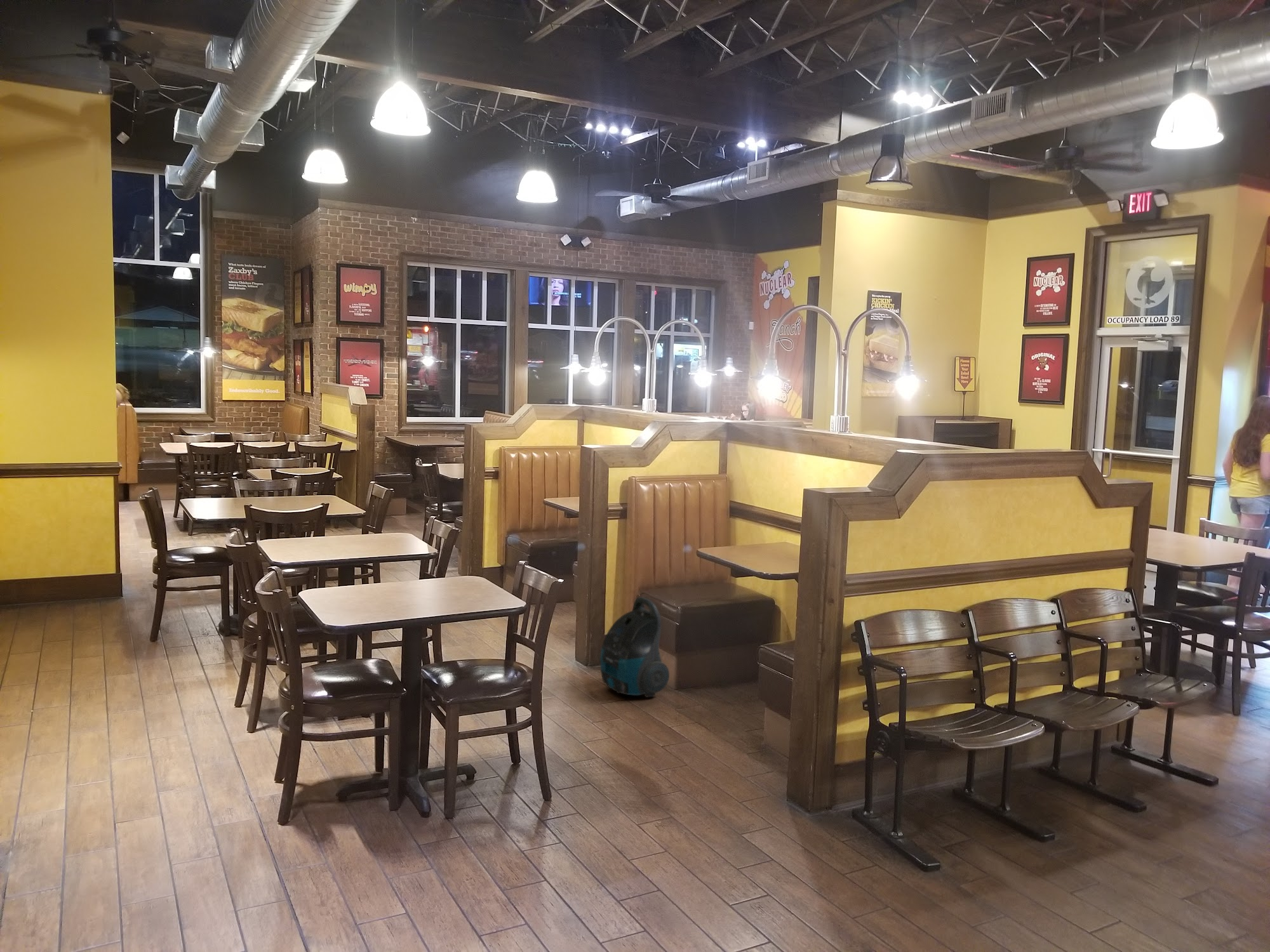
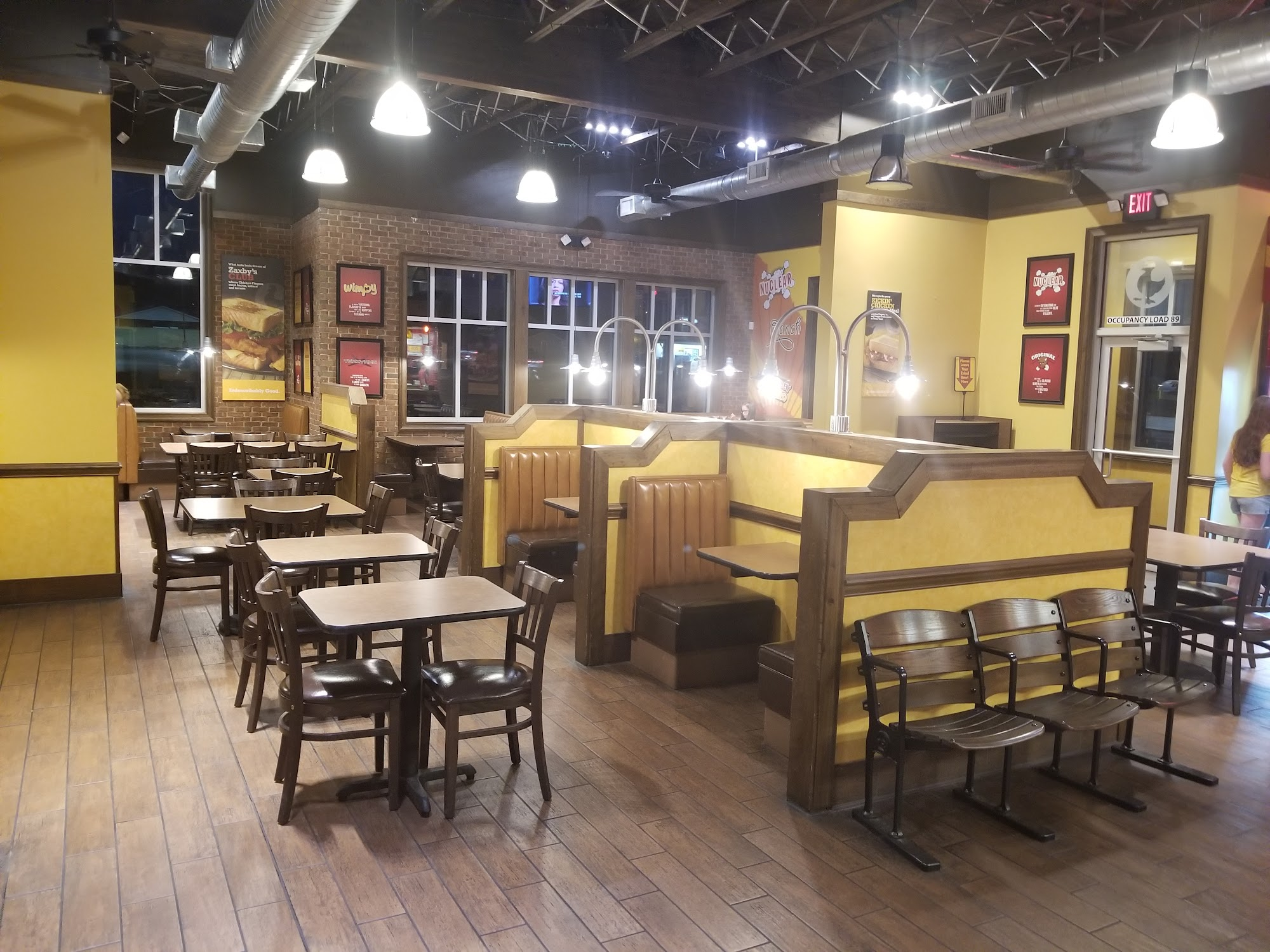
- vacuum cleaner [599,597,670,698]
